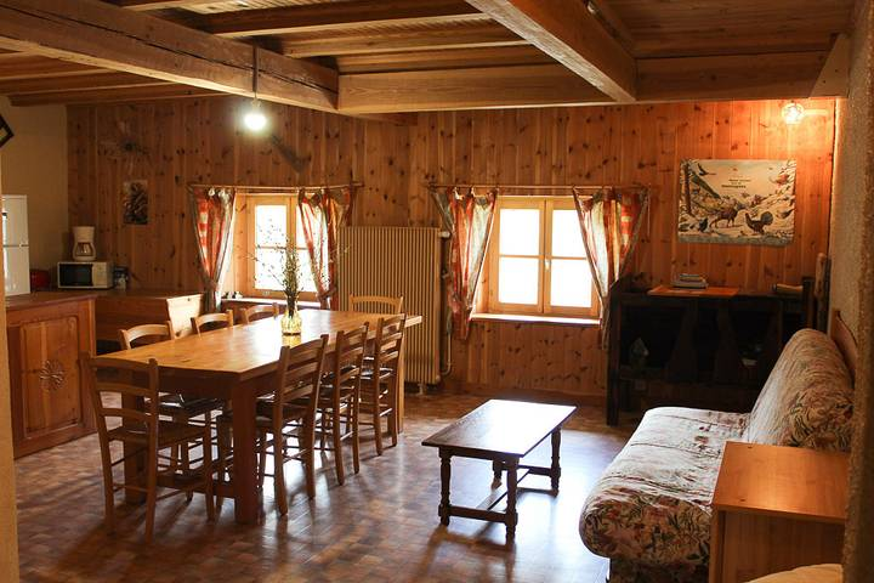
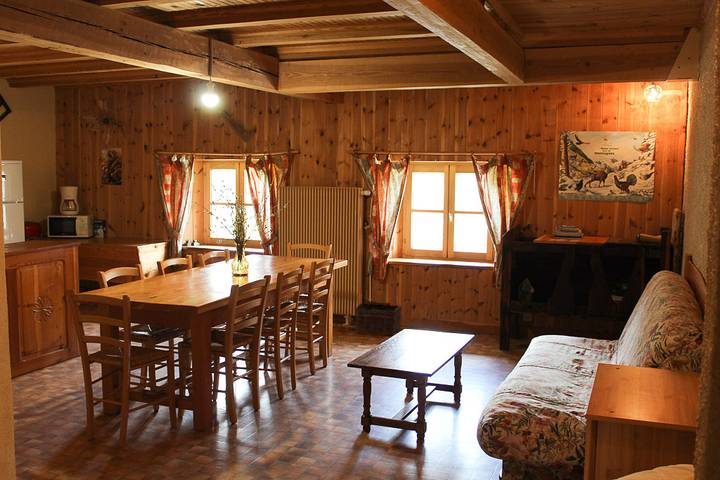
+ basket [354,300,403,336]
